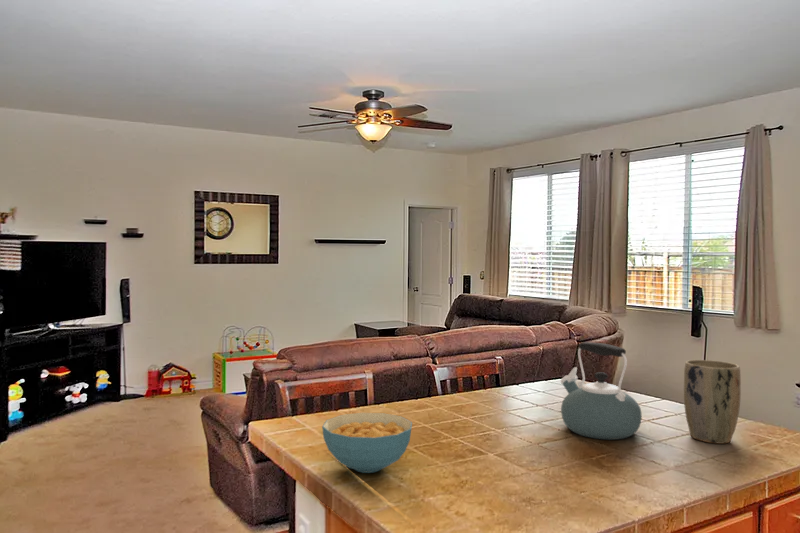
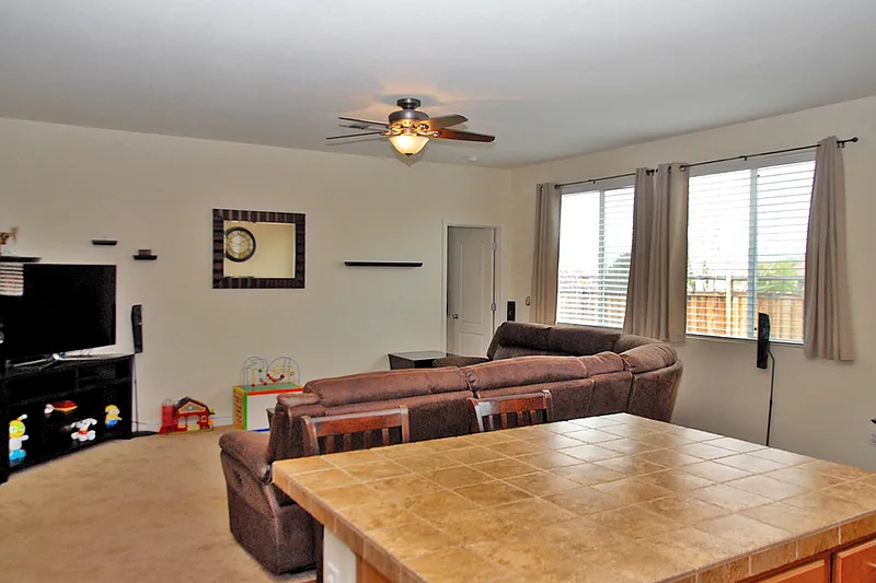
- kettle [560,341,643,441]
- plant pot [683,359,742,445]
- cereal bowl [321,412,413,474]
